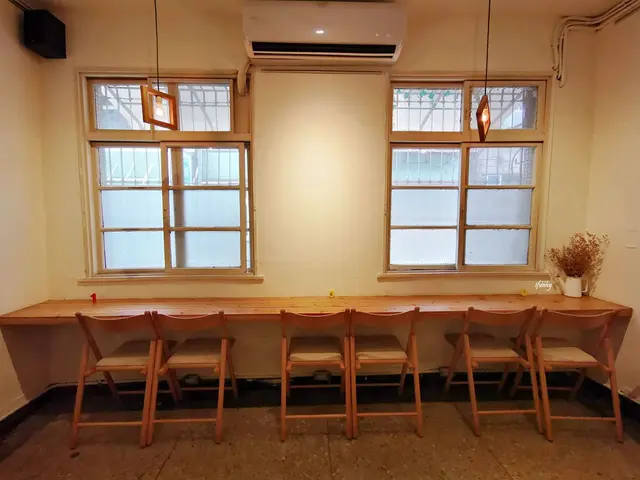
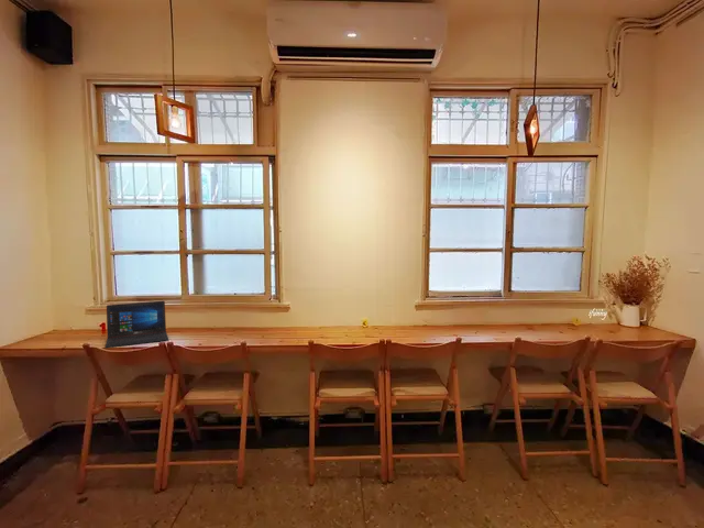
+ laptop [105,300,169,349]
